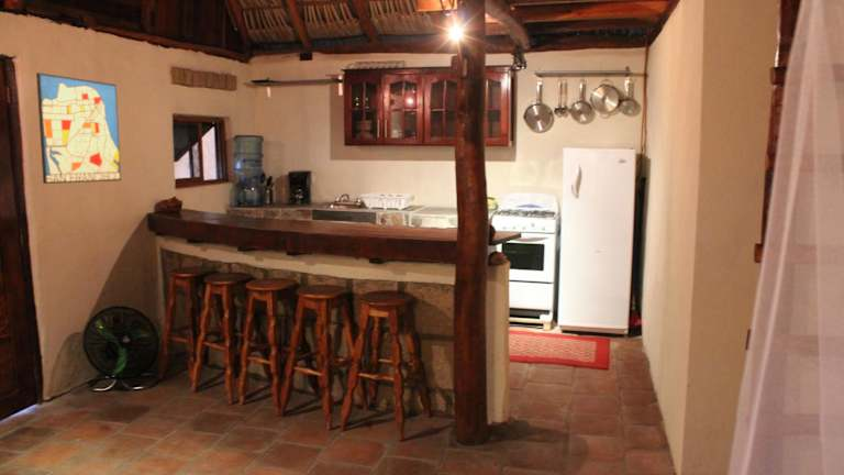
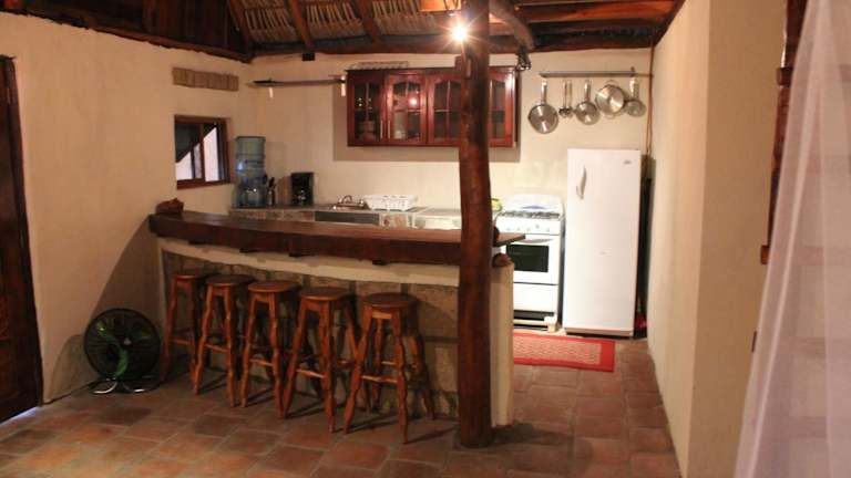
- wall art [35,71,122,185]
